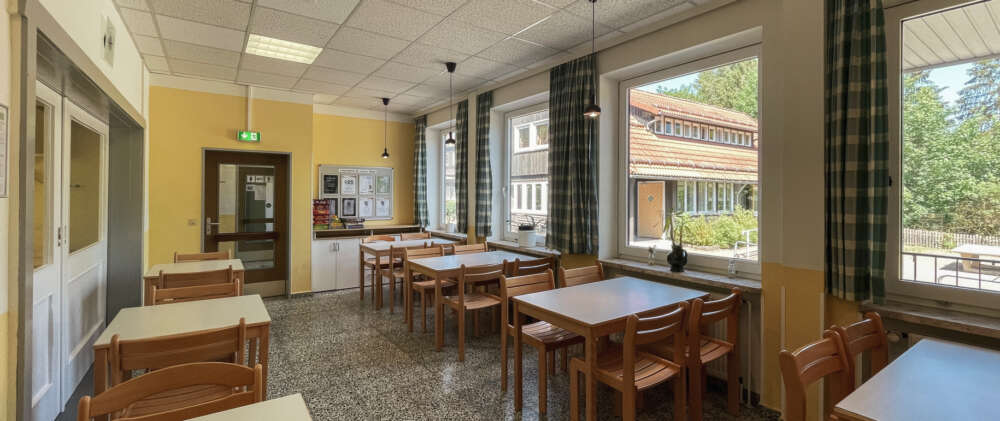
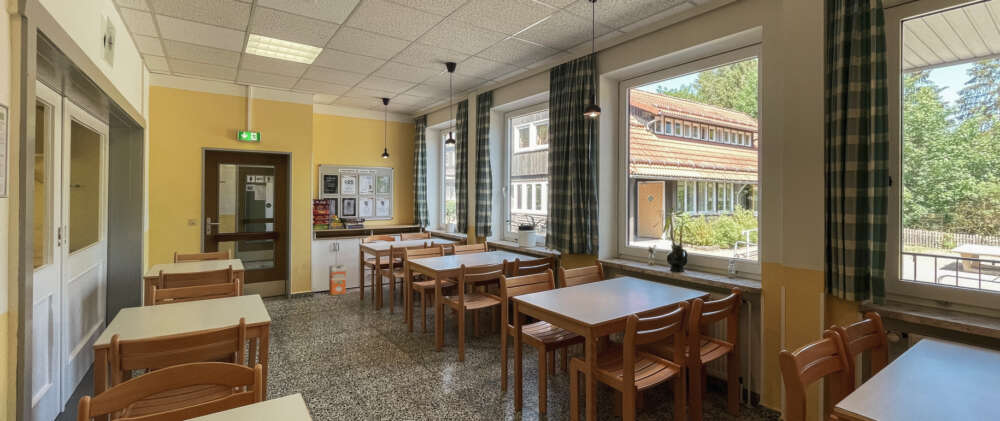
+ waste bin [328,264,347,296]
